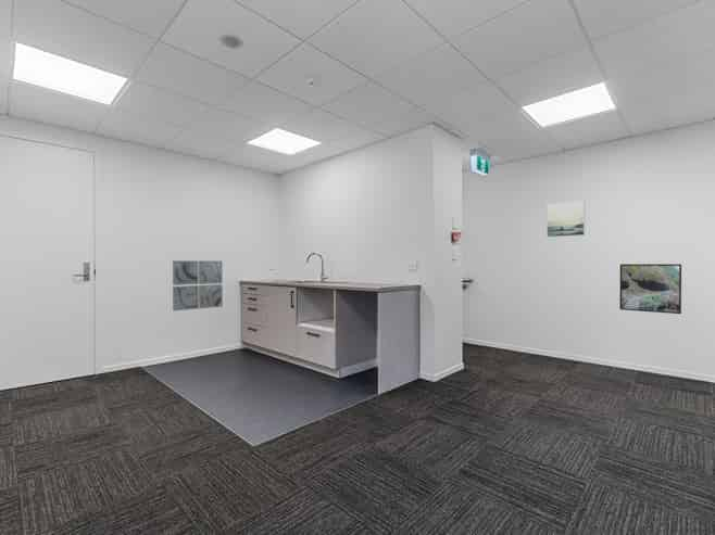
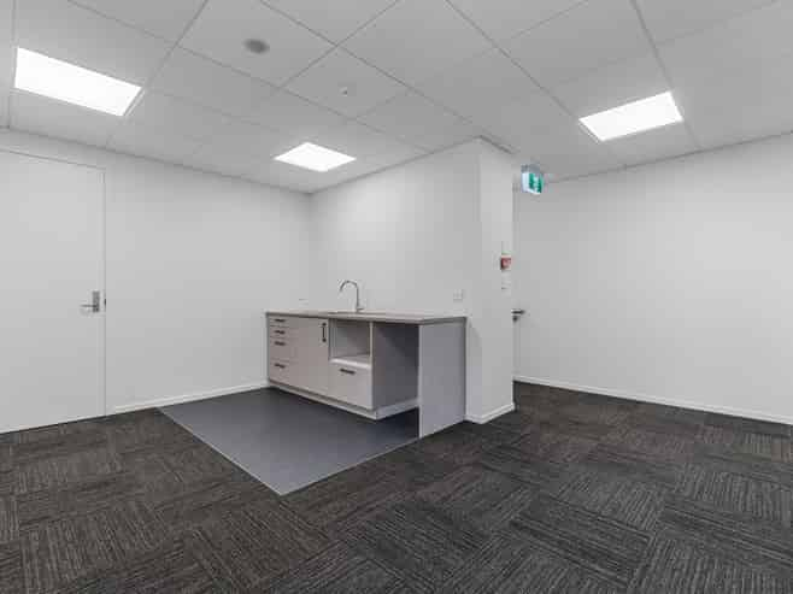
- wall art [172,259,224,313]
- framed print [545,200,586,238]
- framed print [618,263,682,315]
